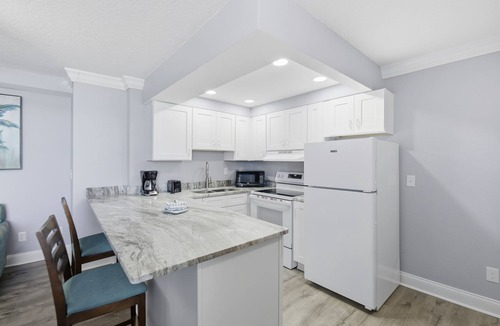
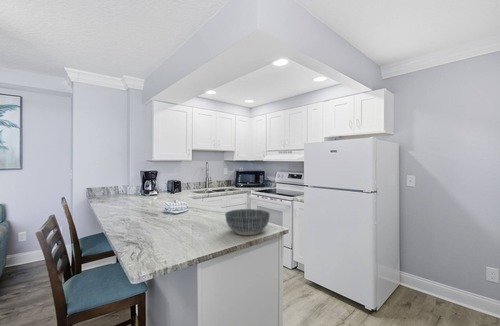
+ bowl [224,208,271,236]
